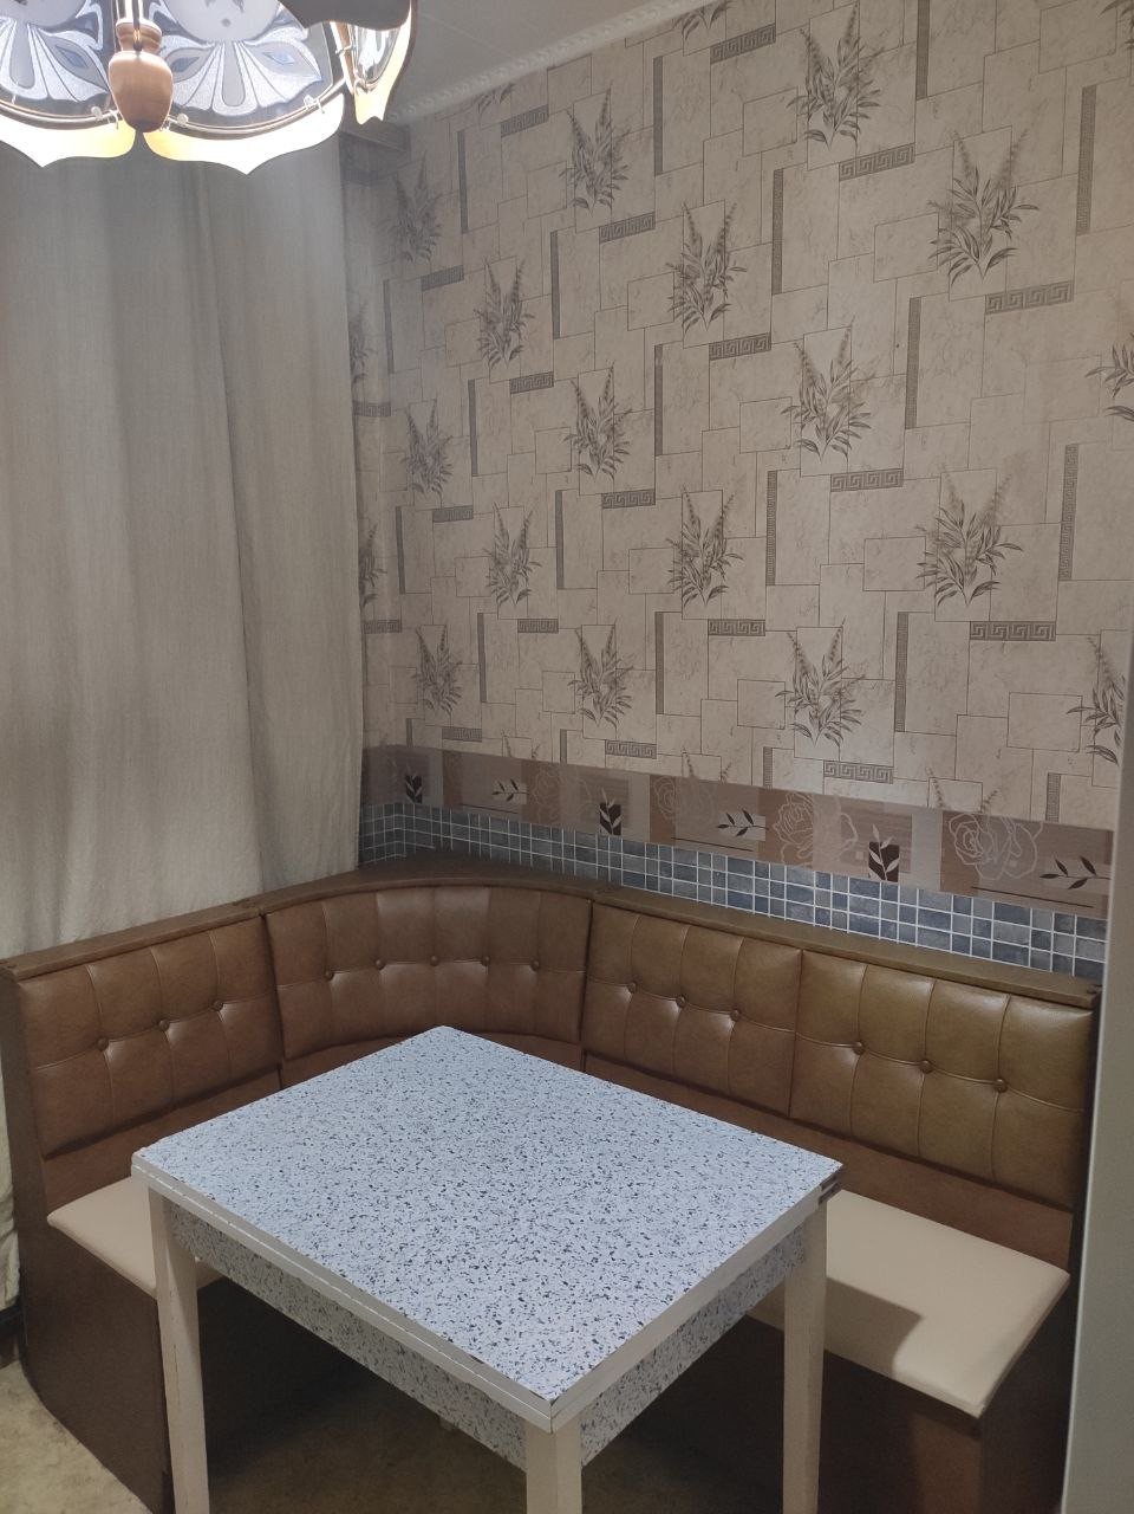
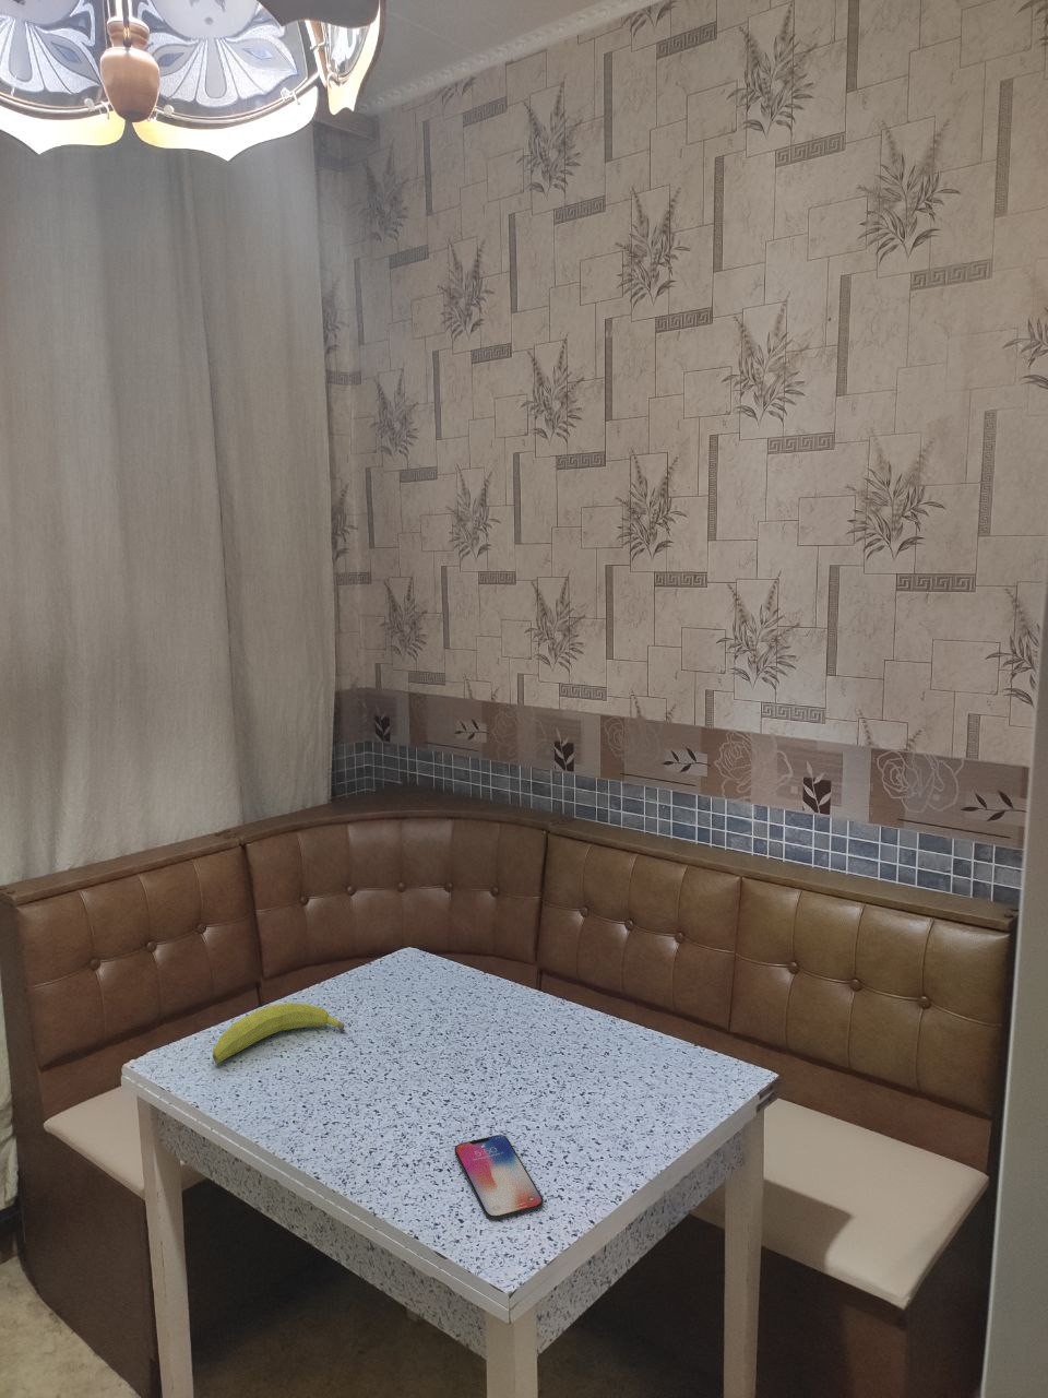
+ smartphone [455,1134,544,1221]
+ fruit [211,1002,346,1064]
